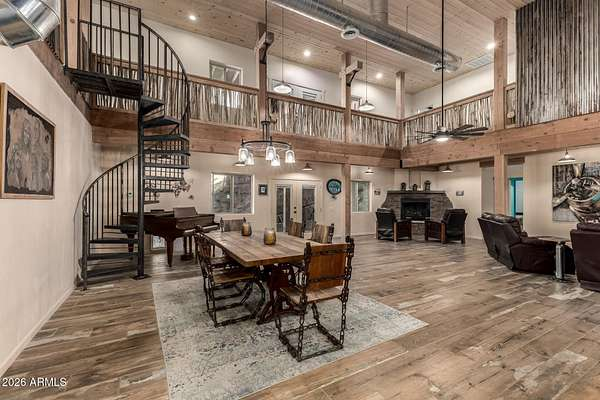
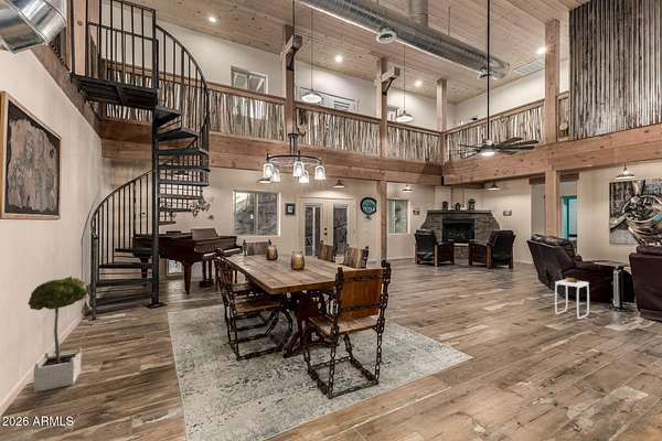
+ potted tree [26,275,89,394]
+ side table [554,277,590,320]
